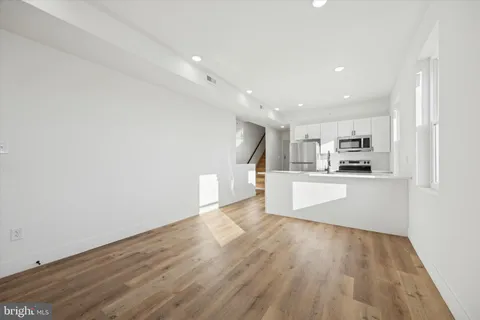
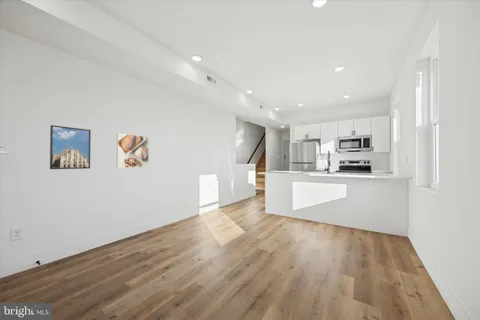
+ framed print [49,124,92,170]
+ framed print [116,132,150,169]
